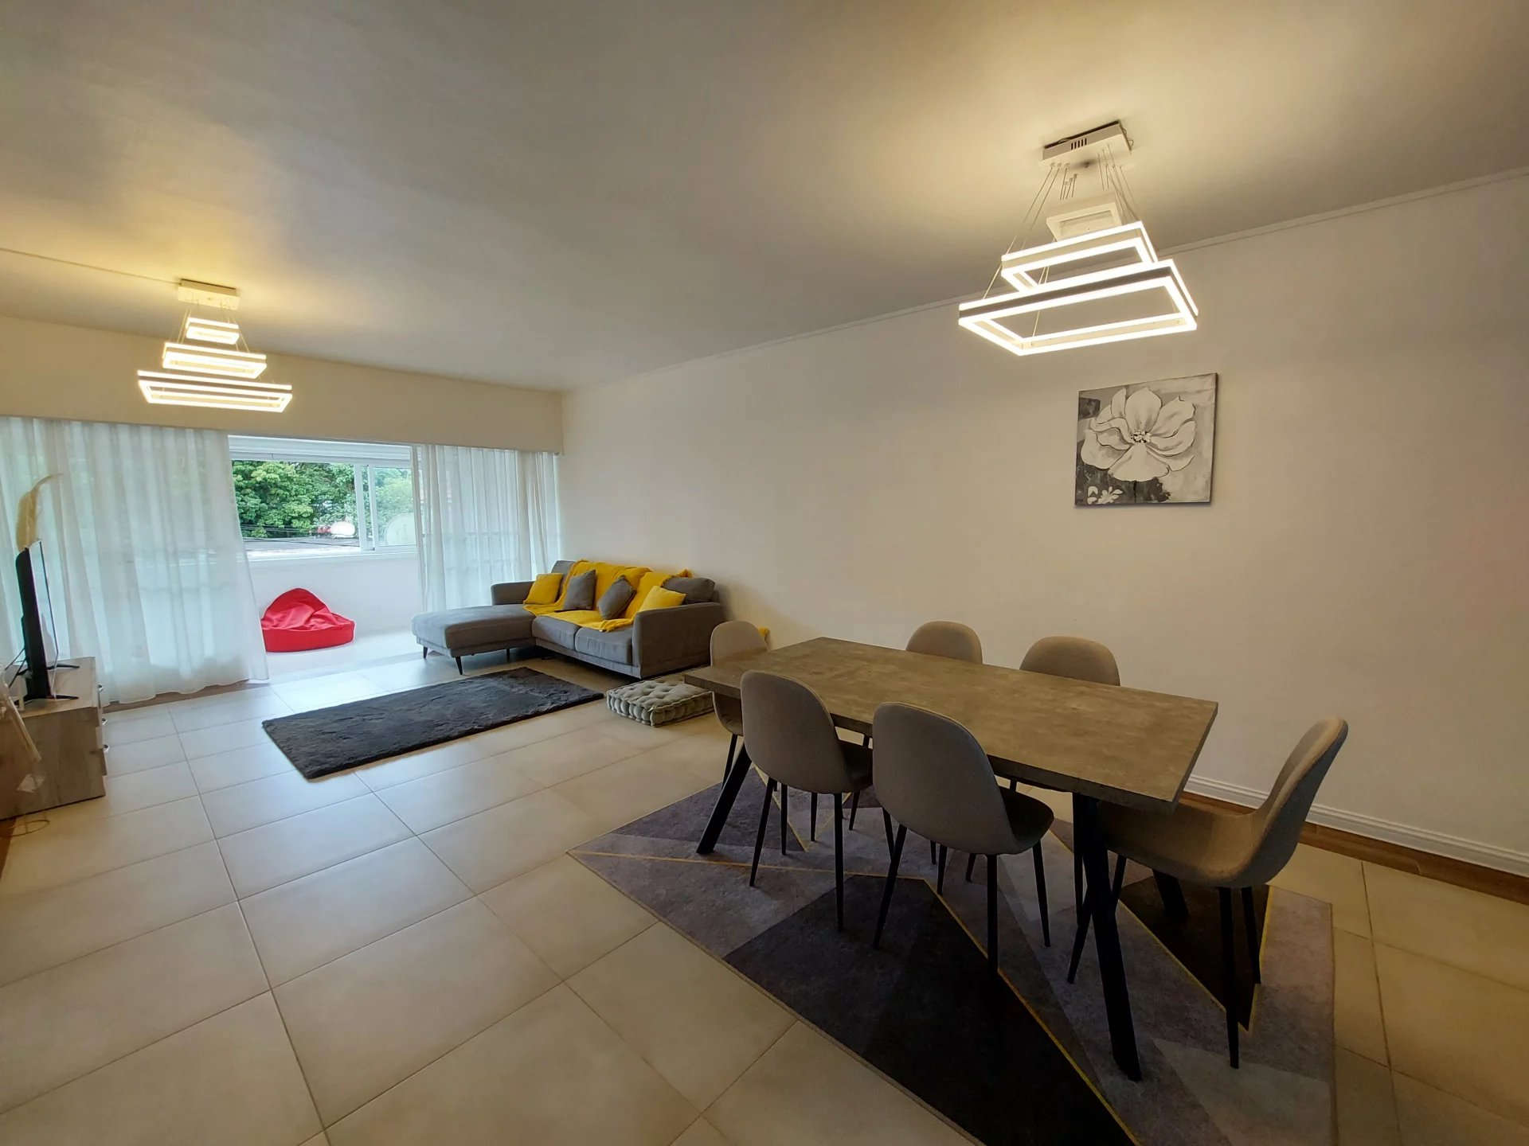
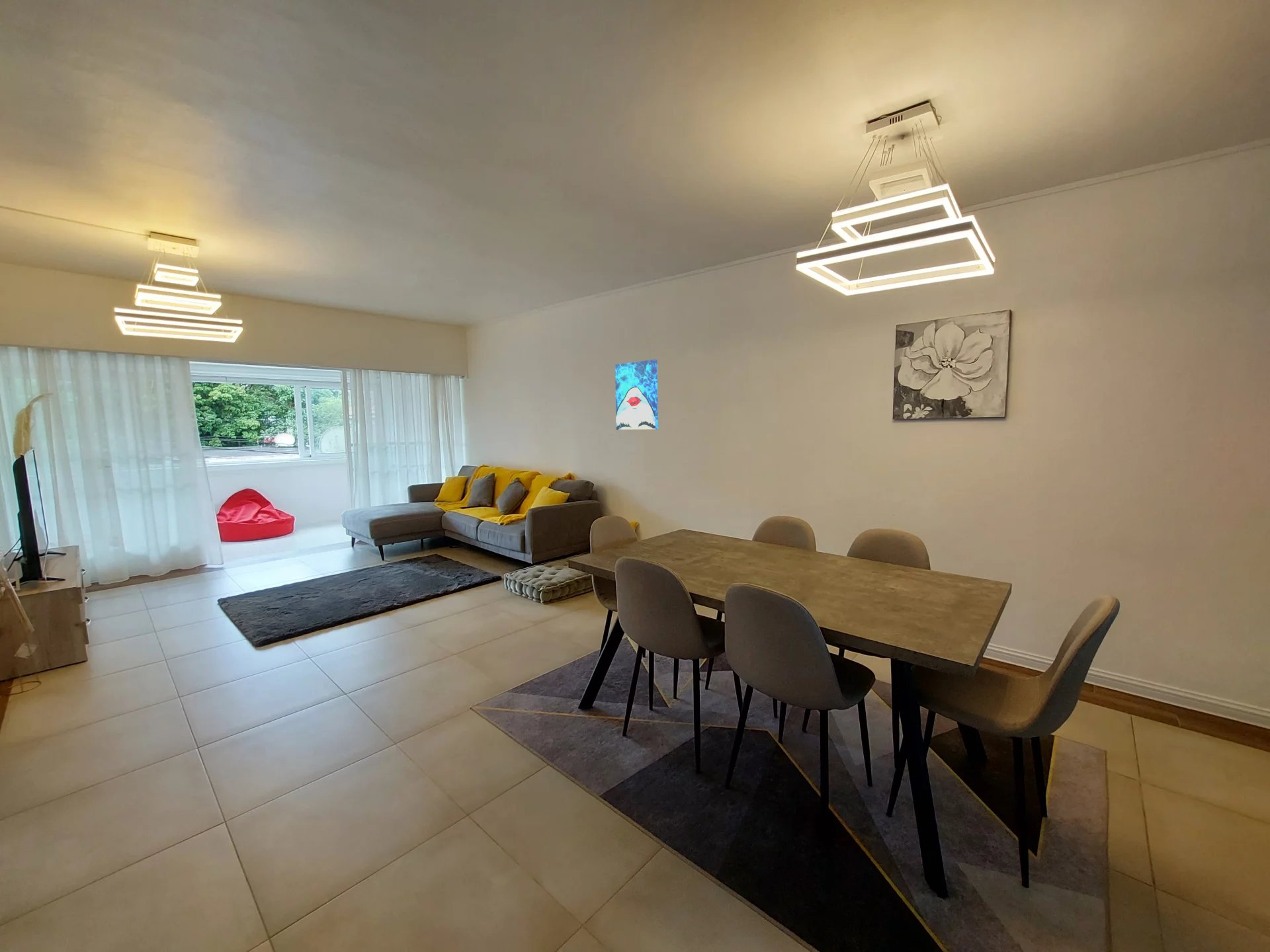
+ wall art [614,359,659,430]
